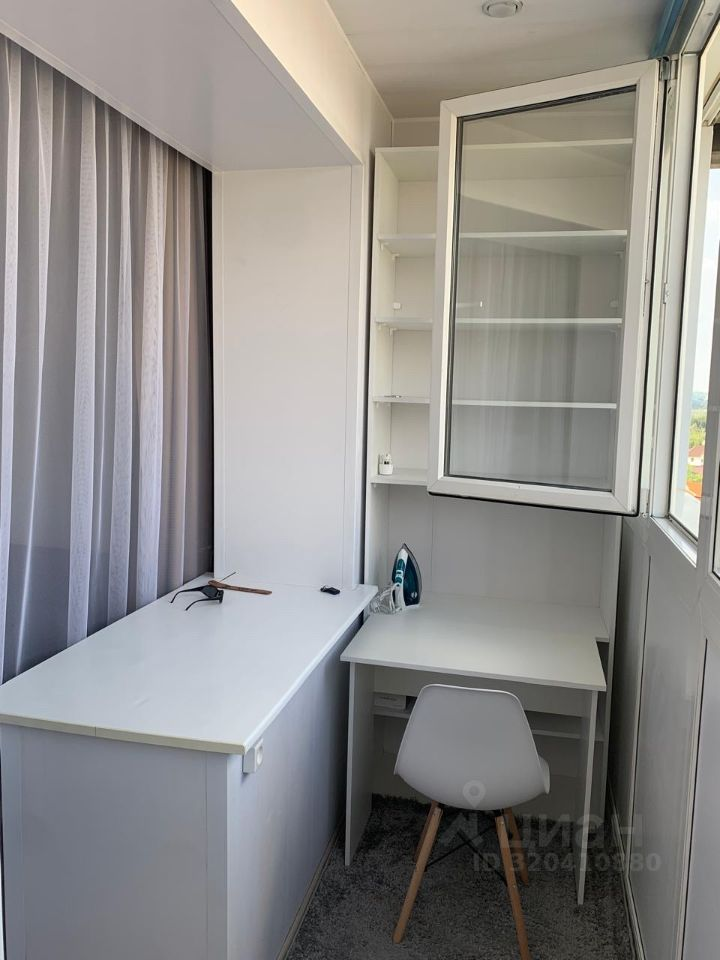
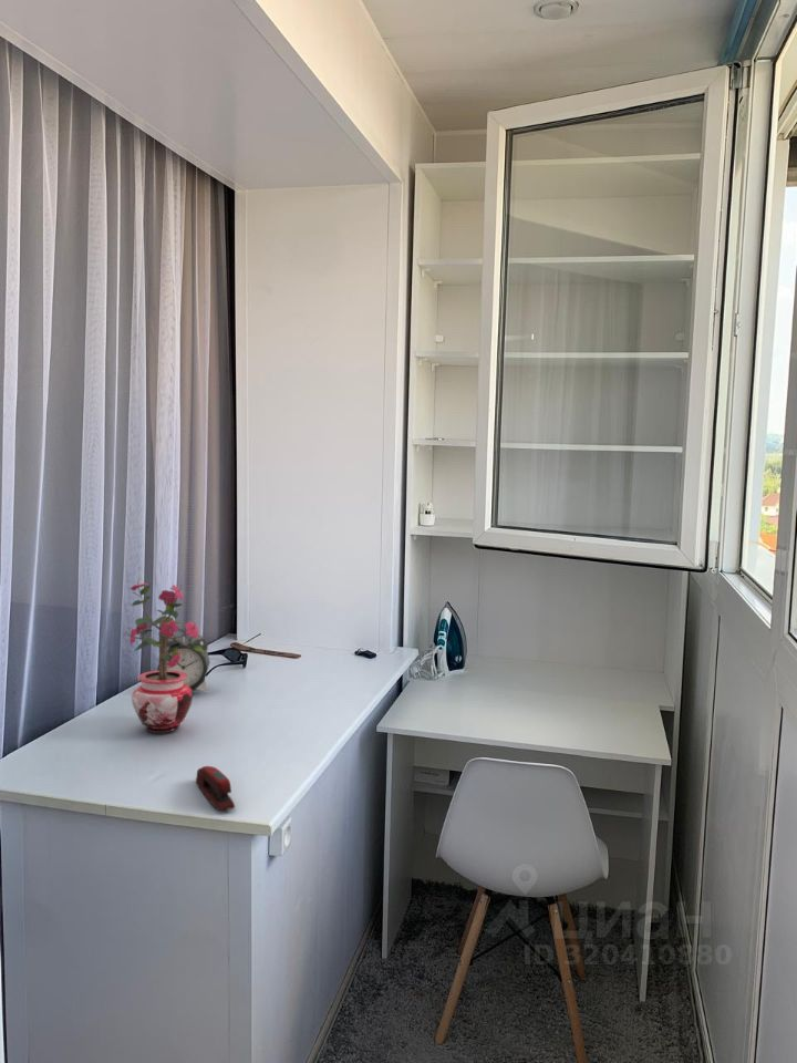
+ stapler [195,765,236,812]
+ potted plant [125,578,206,734]
+ alarm clock [156,633,211,694]
